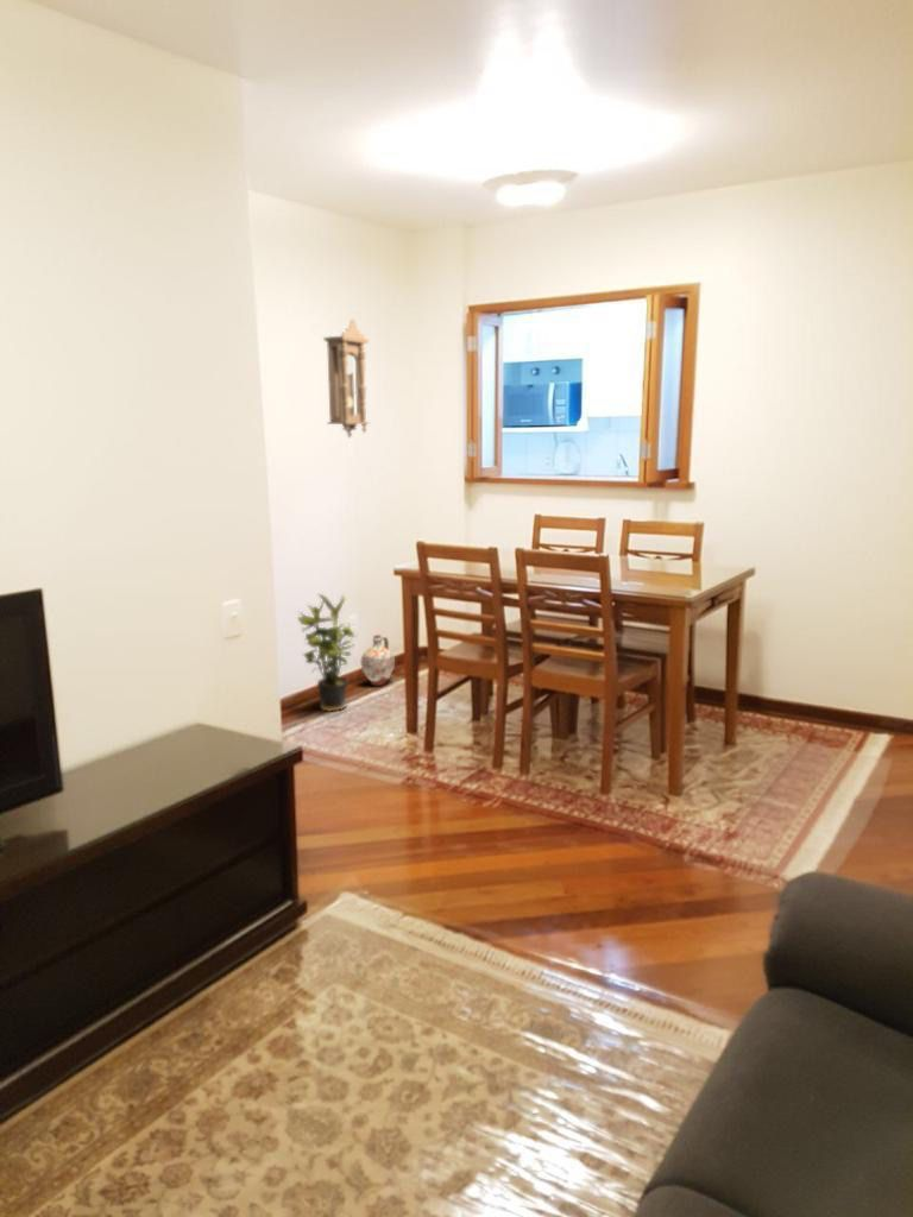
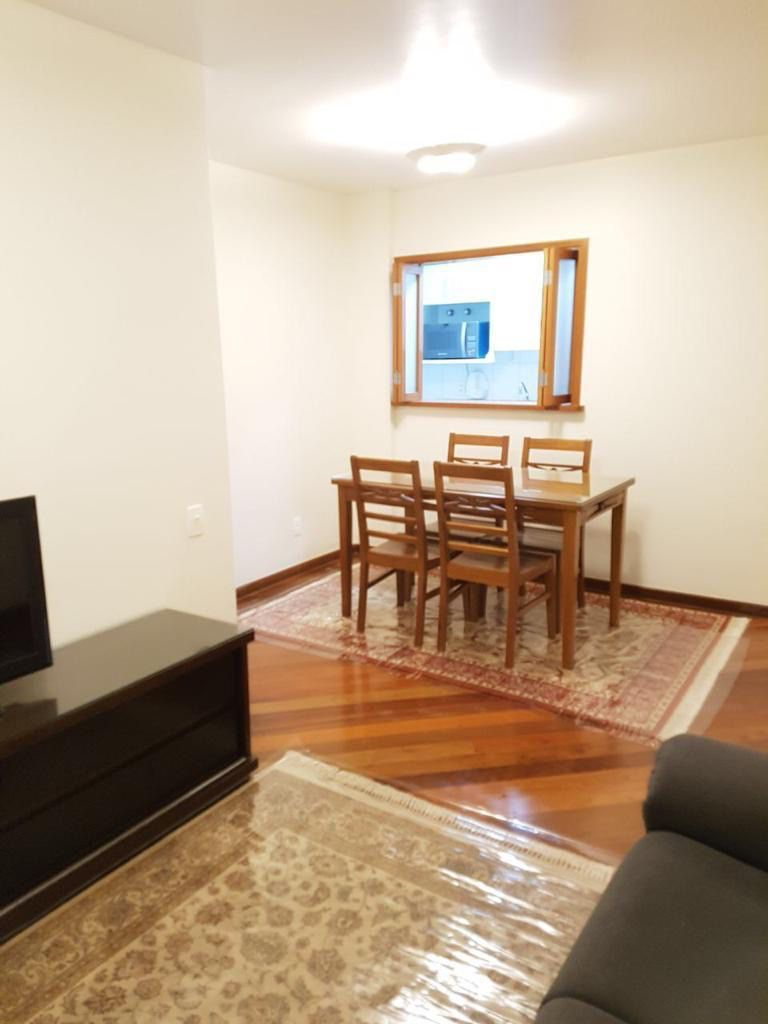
- potted plant [296,592,355,713]
- pendulum clock [322,319,371,439]
- ceramic jug [360,633,396,687]
